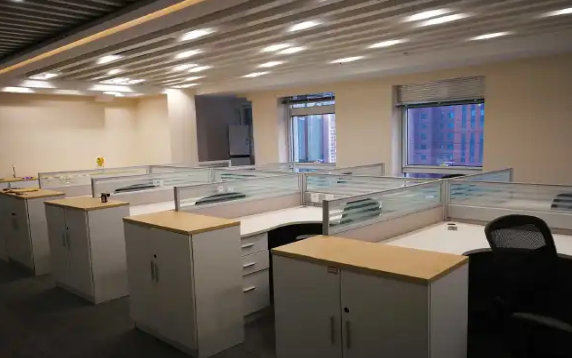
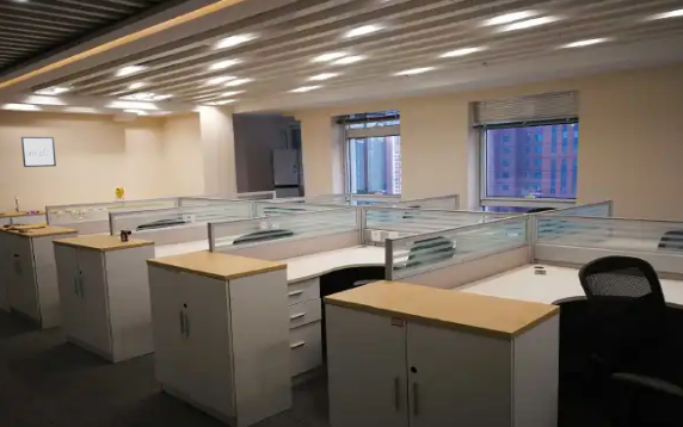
+ wall art [20,136,57,168]
